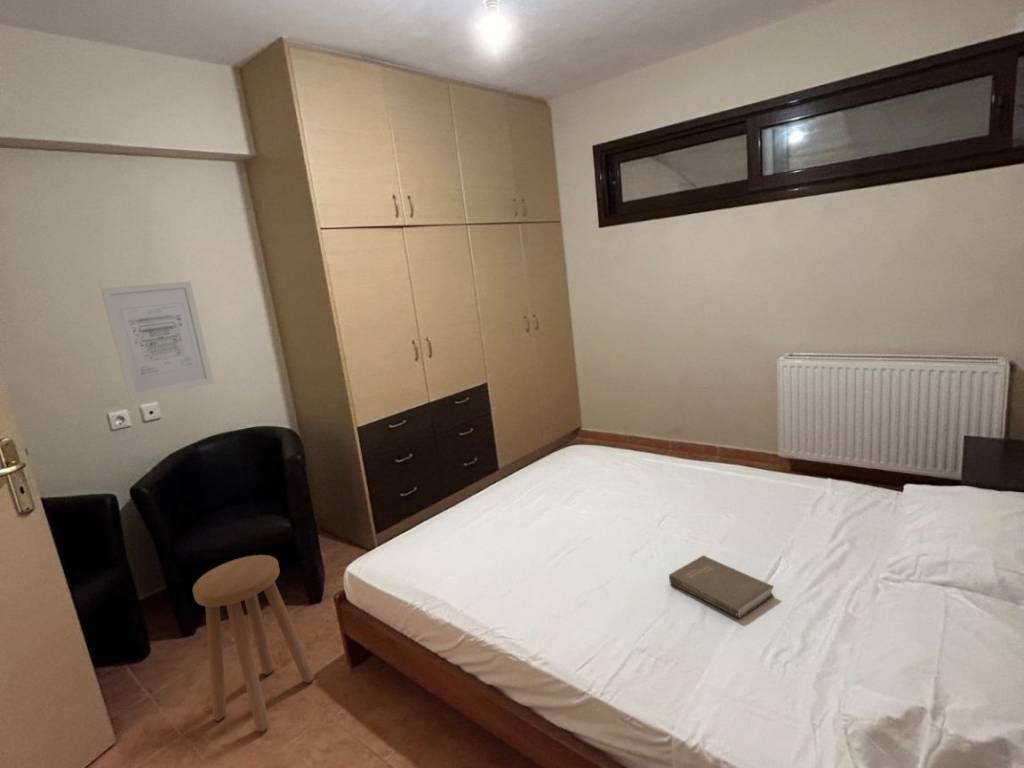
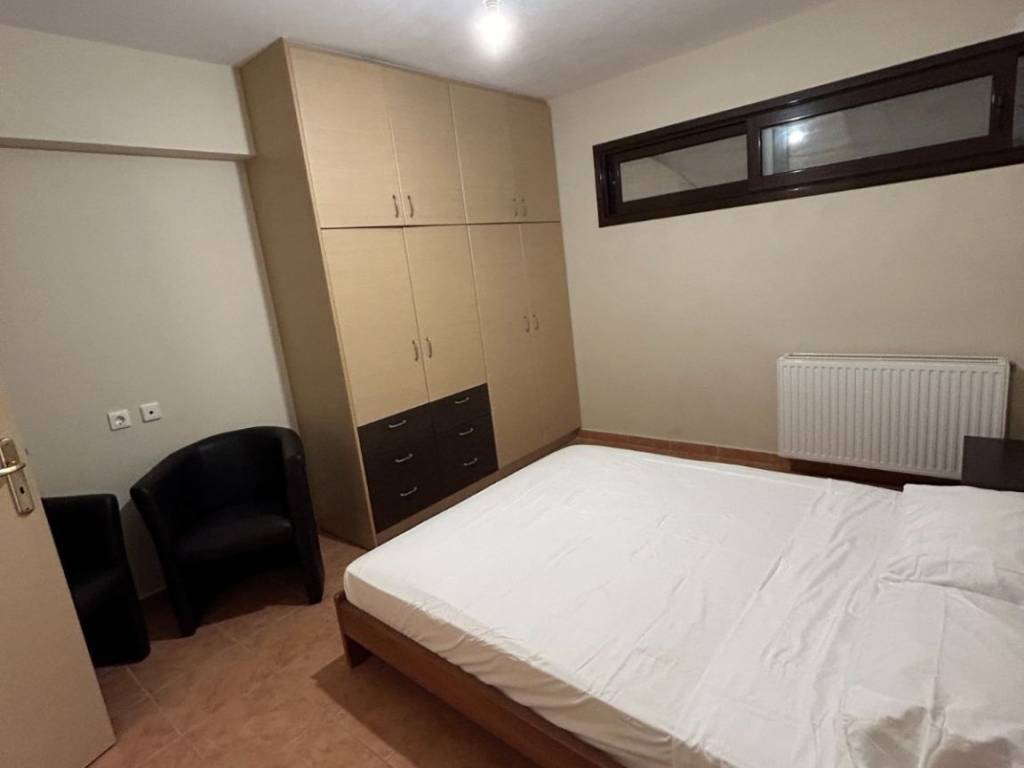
- stool [192,554,315,732]
- wall art [100,280,215,402]
- book [668,554,775,619]
